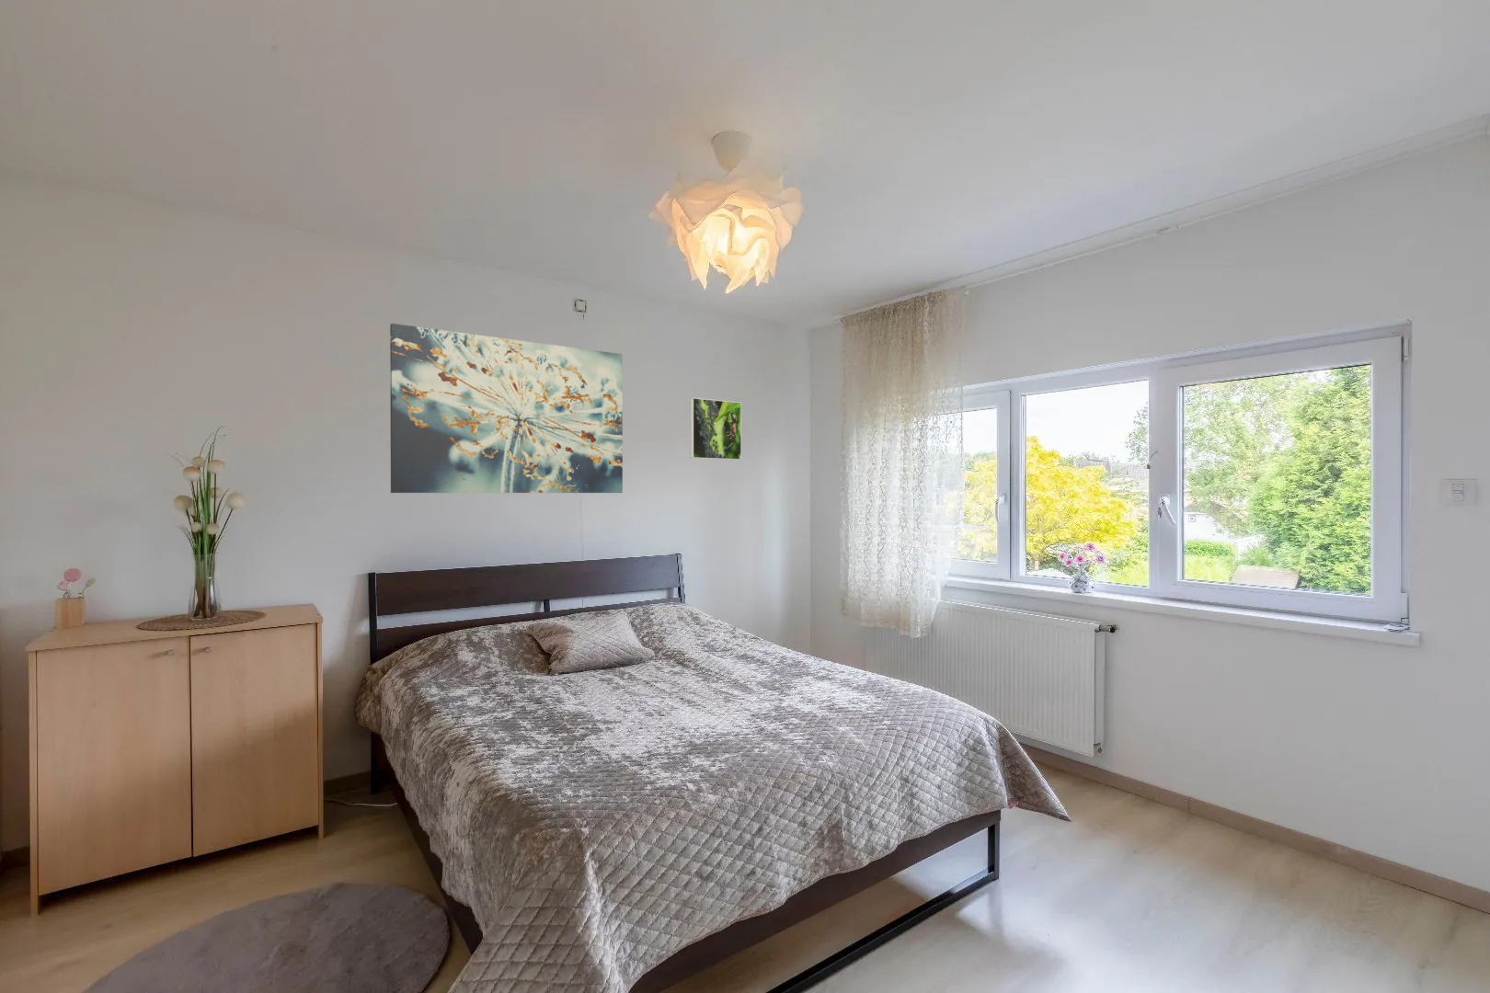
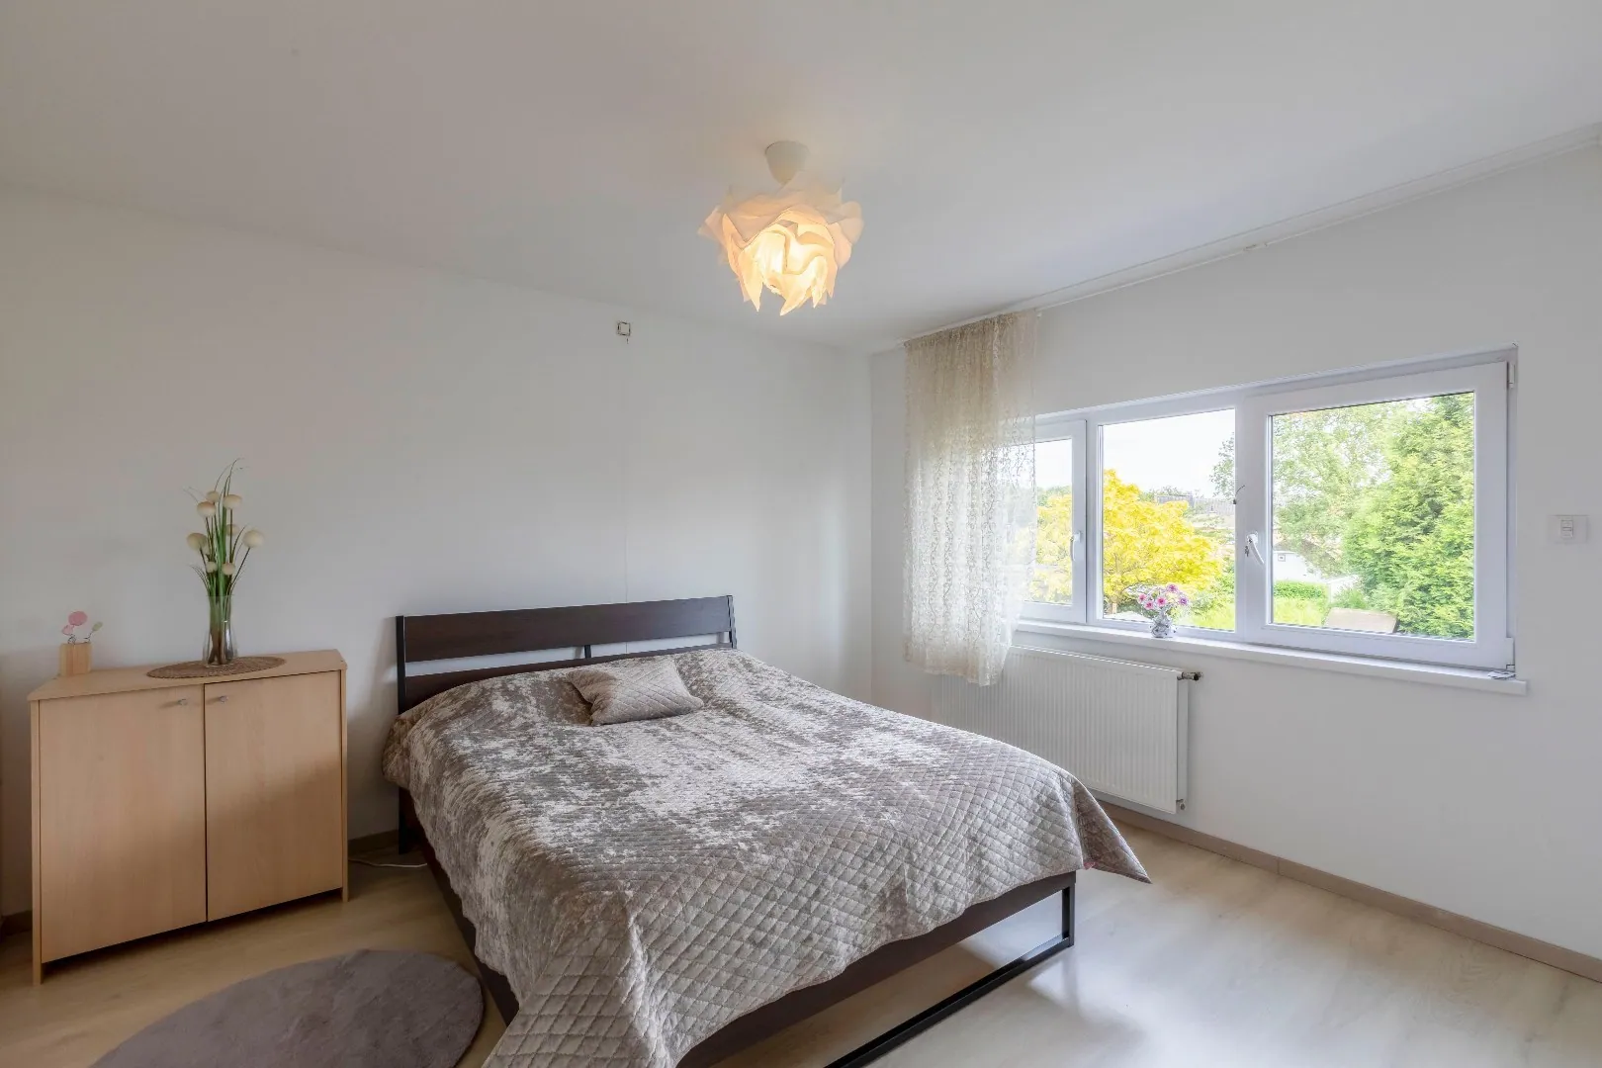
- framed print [688,397,743,461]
- wall art [389,323,623,494]
